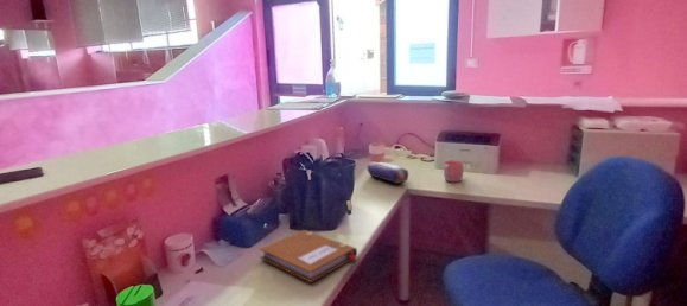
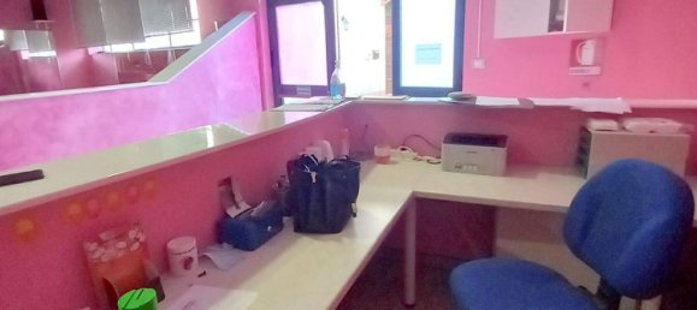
- pencil case [367,161,409,185]
- notebook [259,229,358,283]
- mug [443,160,464,183]
